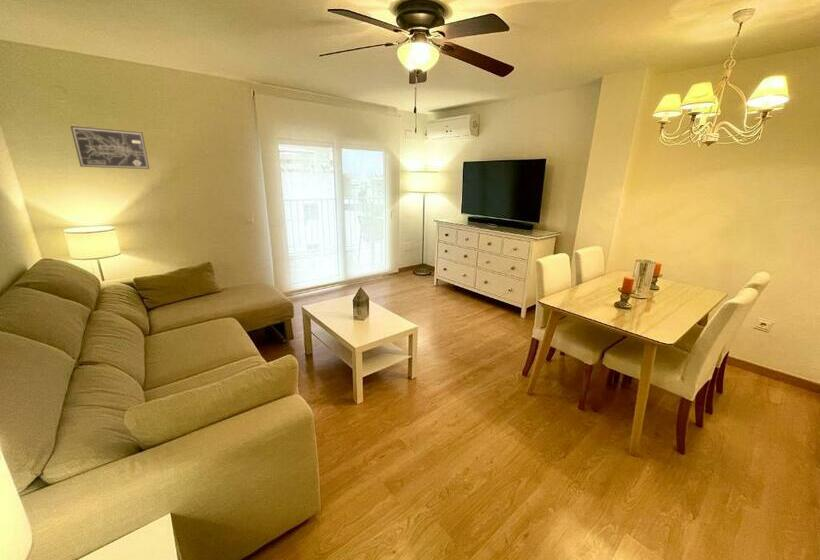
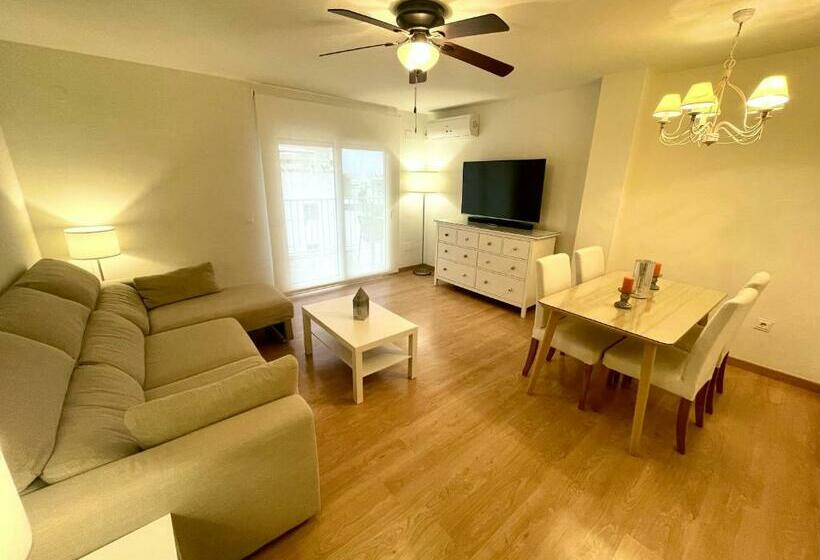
- wall art [70,125,150,170]
